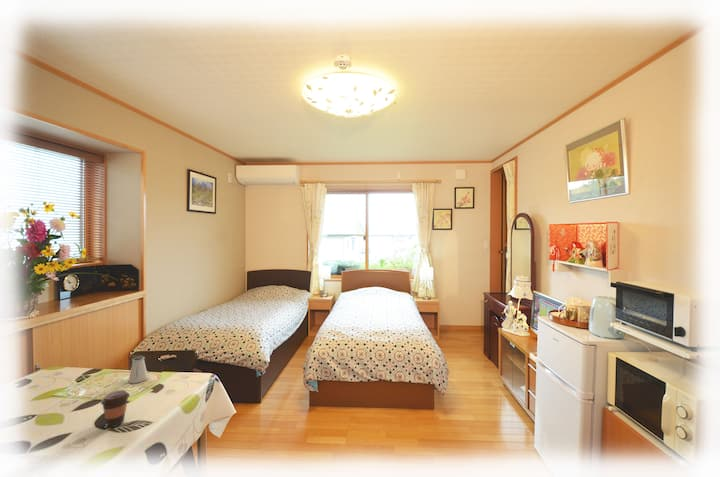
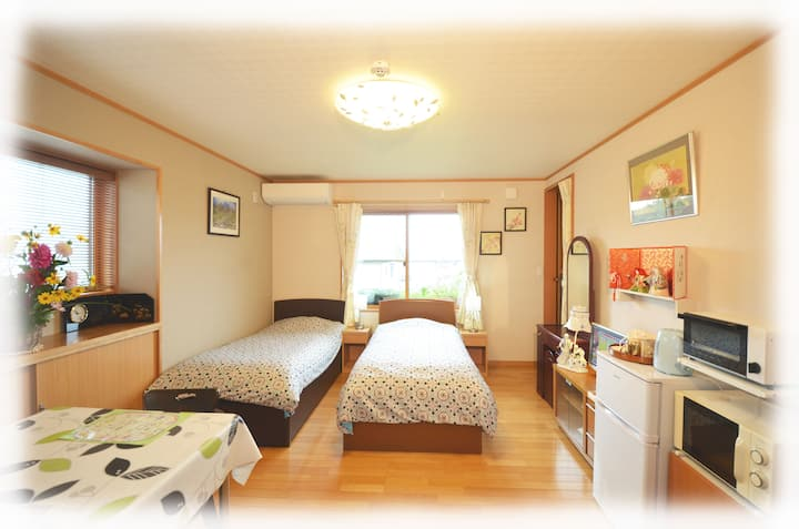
- saltshaker [127,355,149,384]
- coffee cup [100,389,131,428]
